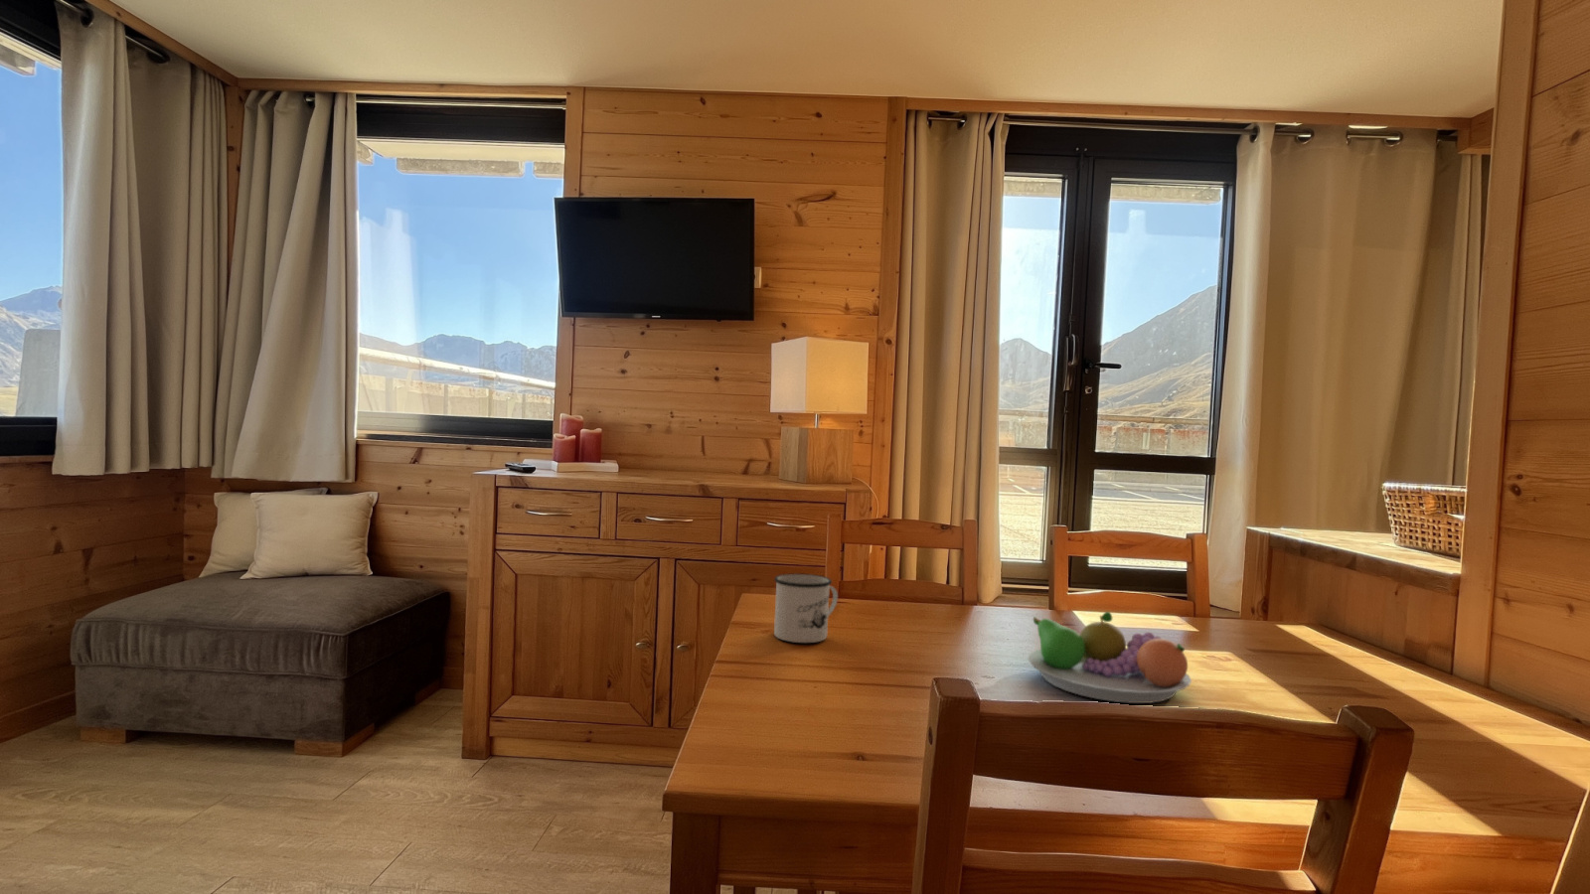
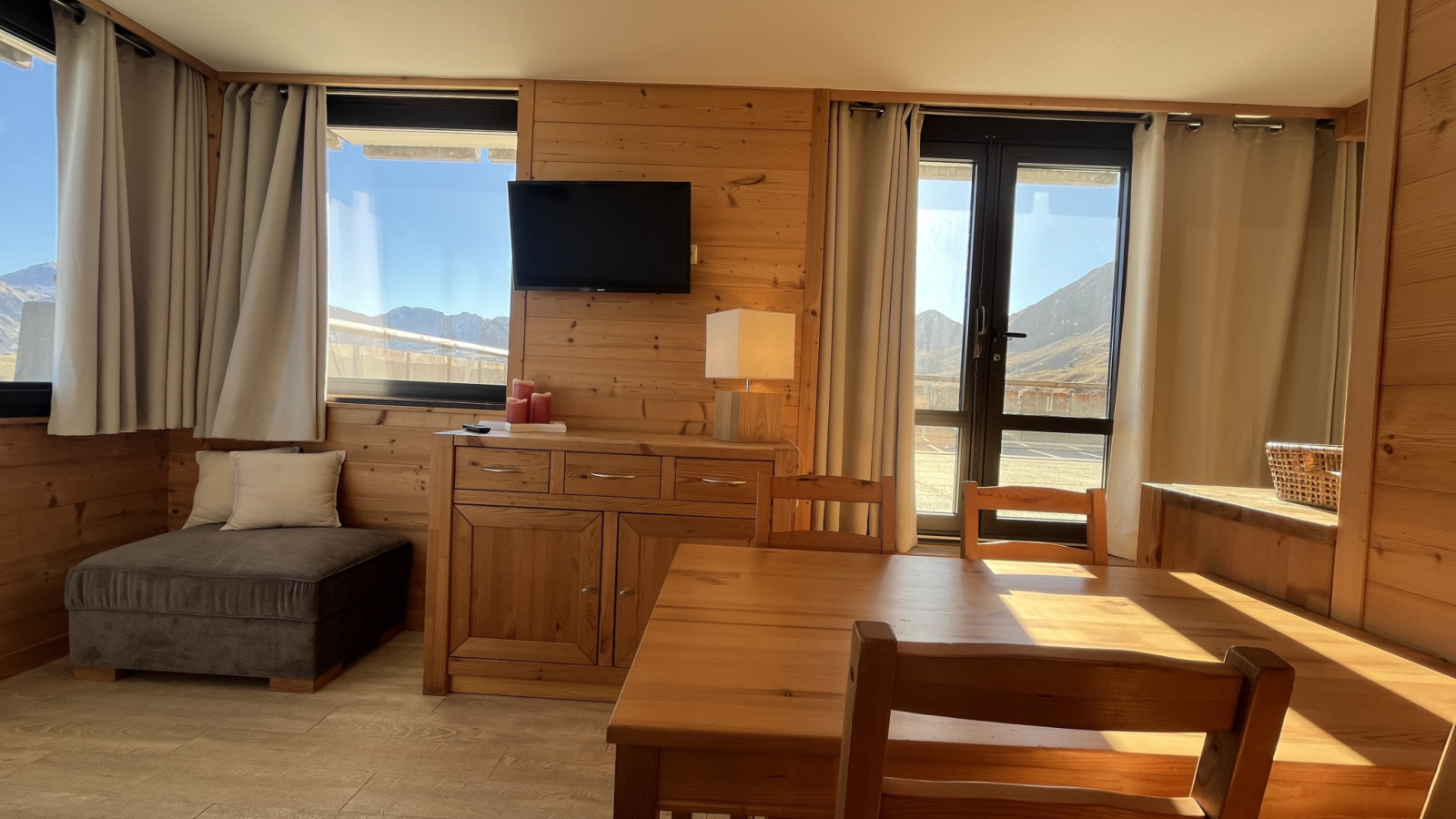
- fruit bowl [1027,611,1192,704]
- mug [773,572,839,644]
